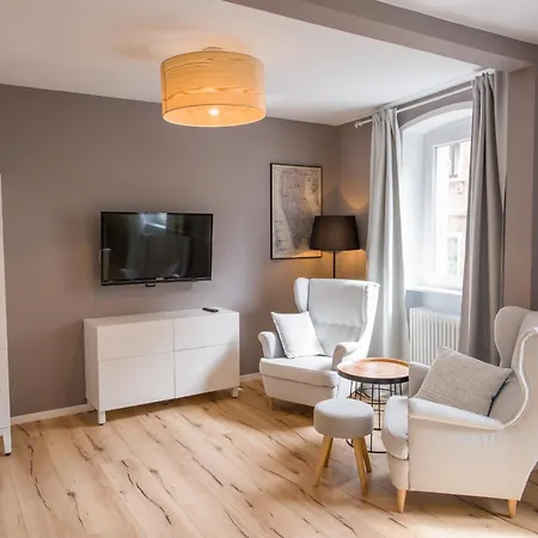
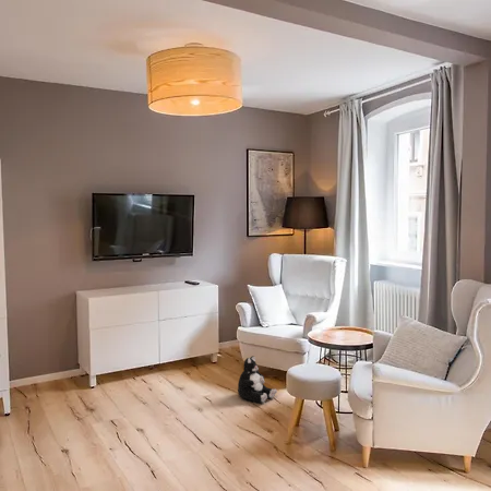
+ plush toy [237,356,278,404]
